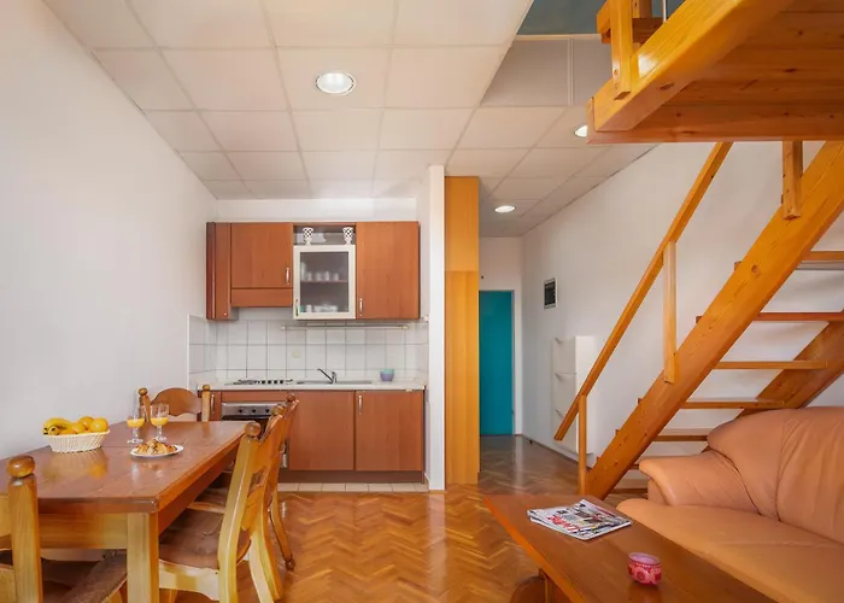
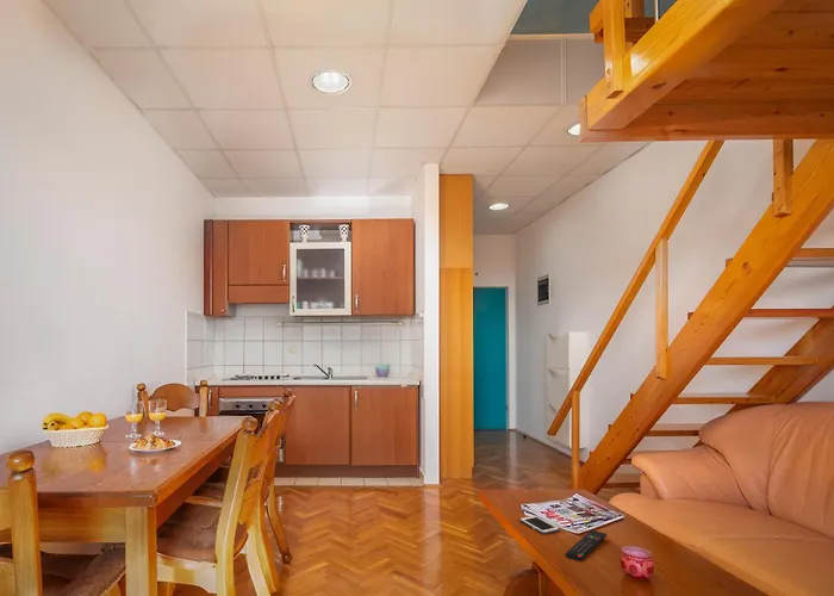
+ cell phone [518,514,560,535]
+ remote control [565,529,608,561]
